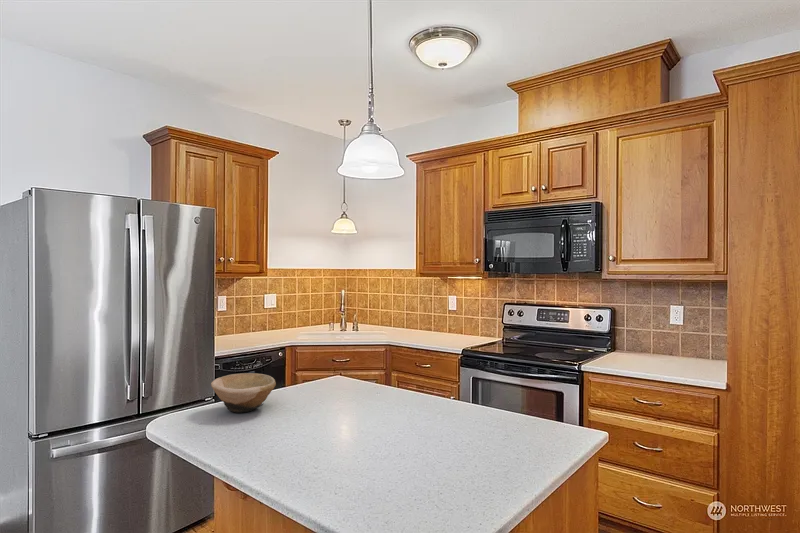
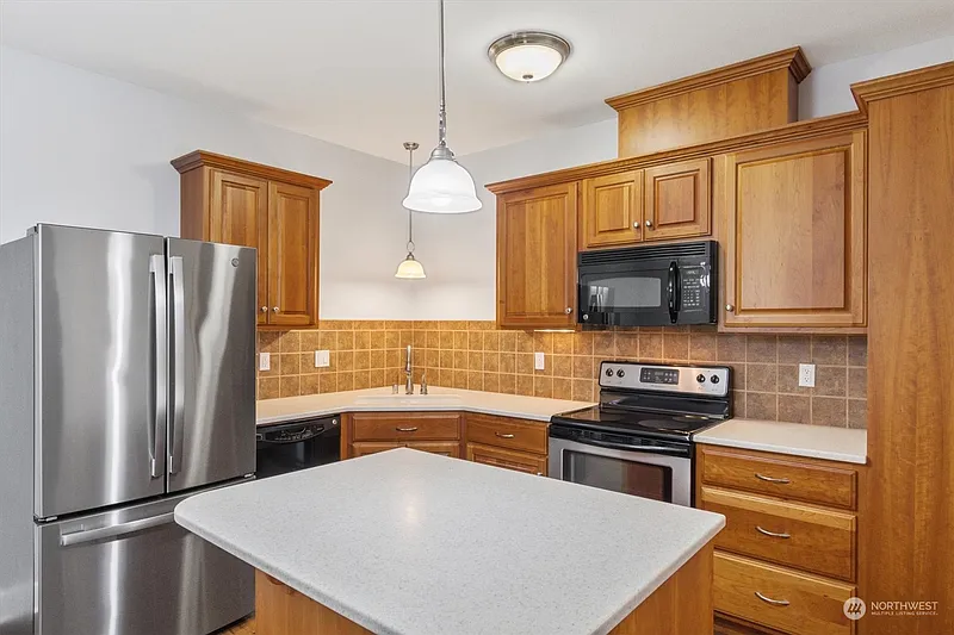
- bowl [210,372,277,414]
